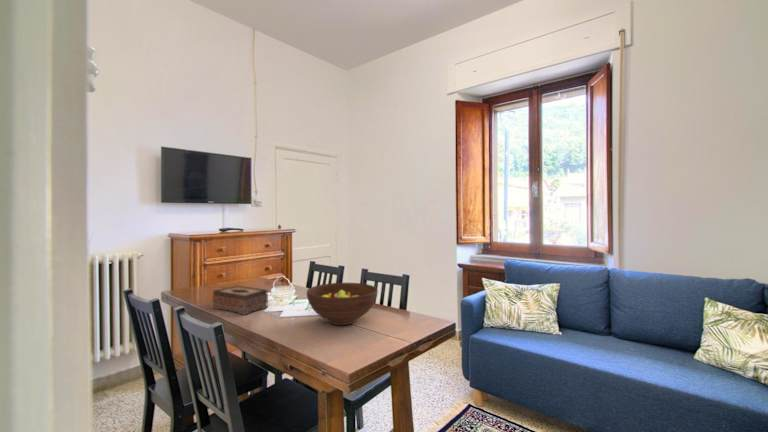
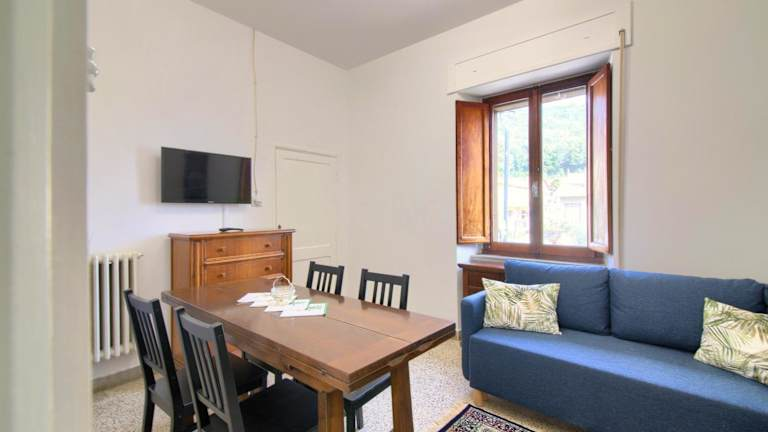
- tissue box [211,285,269,316]
- fruit bowl [306,282,379,326]
